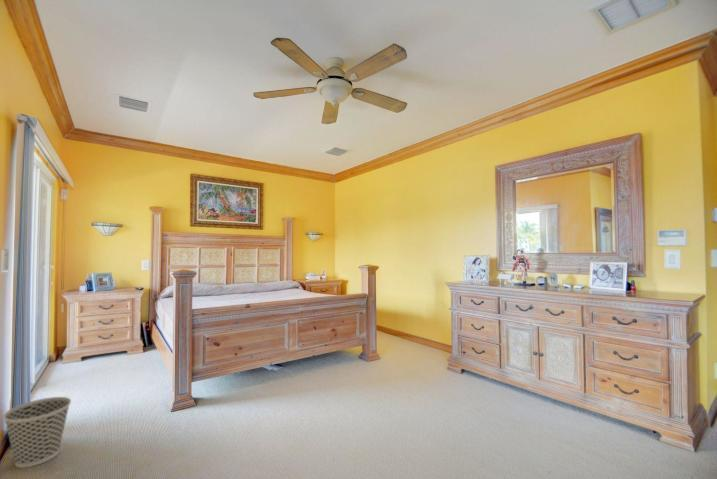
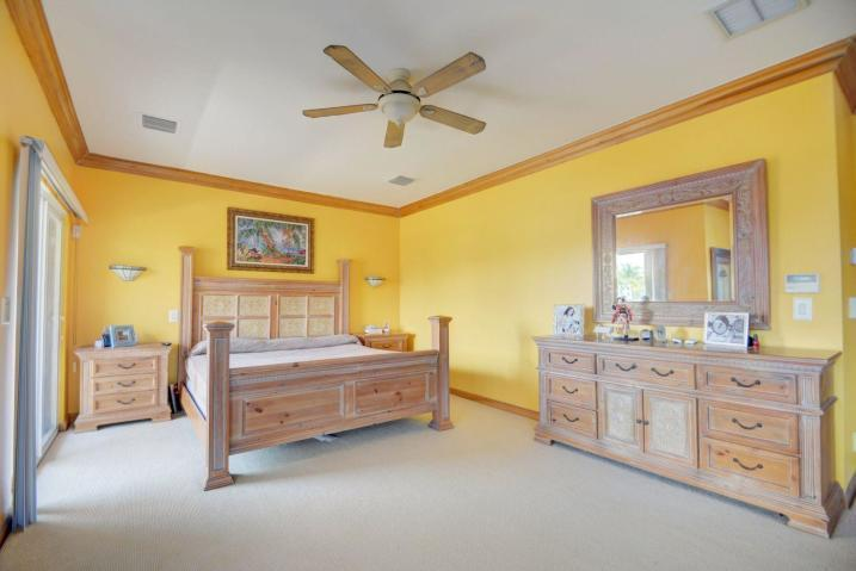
- wastebasket [2,396,72,469]
